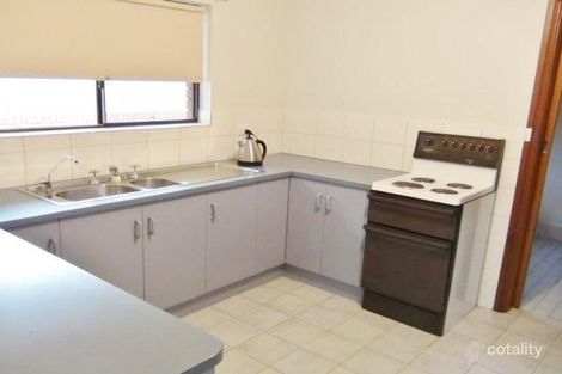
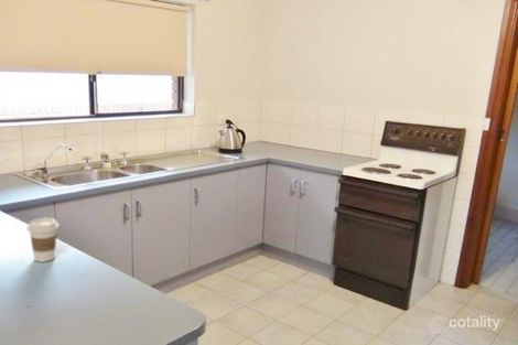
+ coffee cup [26,217,60,263]
